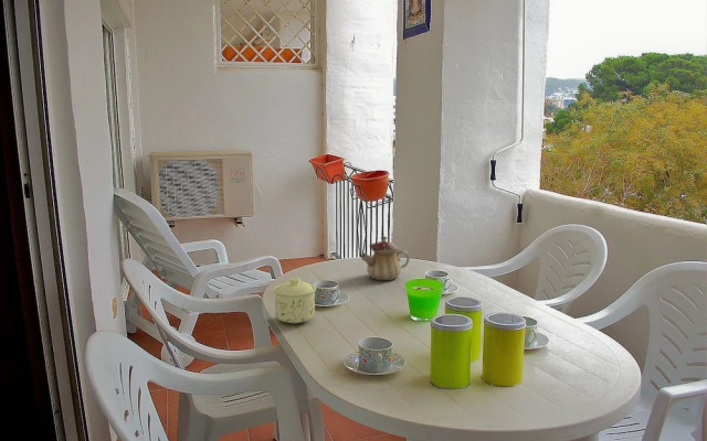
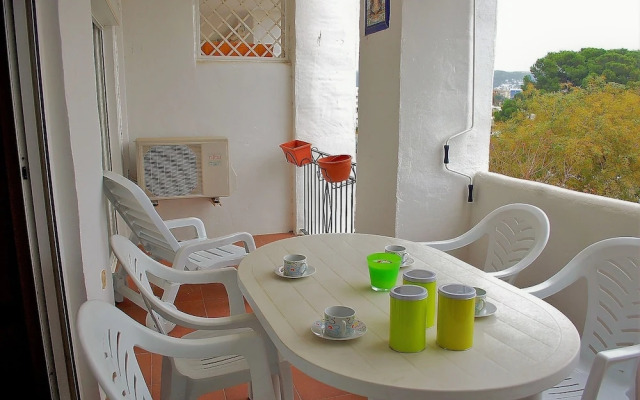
- teapot [360,235,411,281]
- sugar bowl [273,277,317,324]
